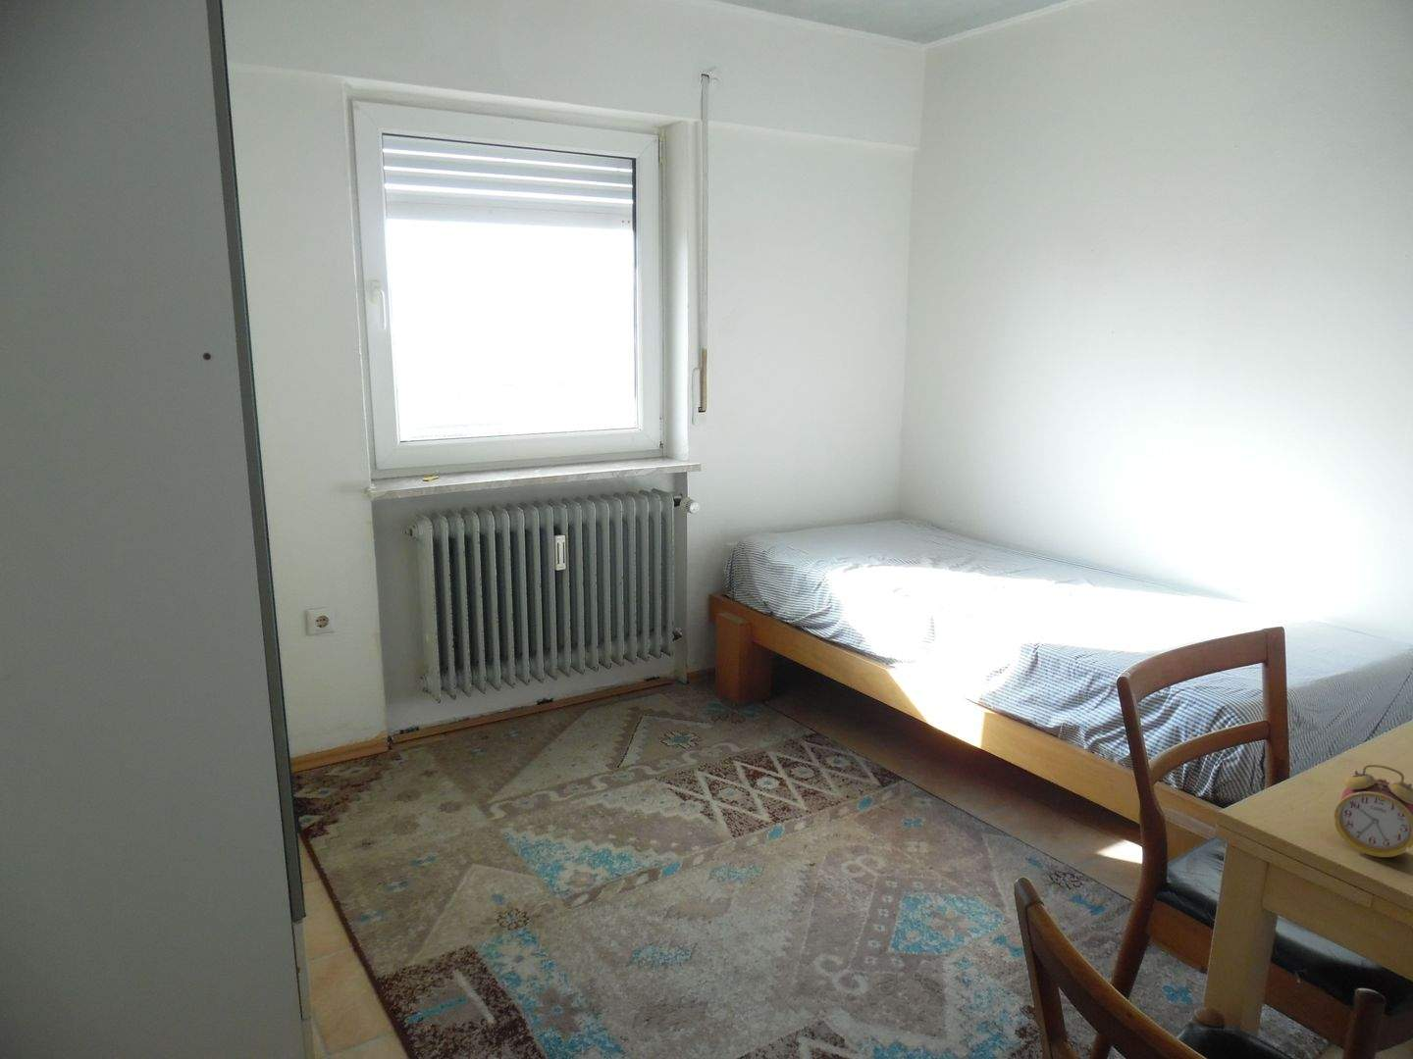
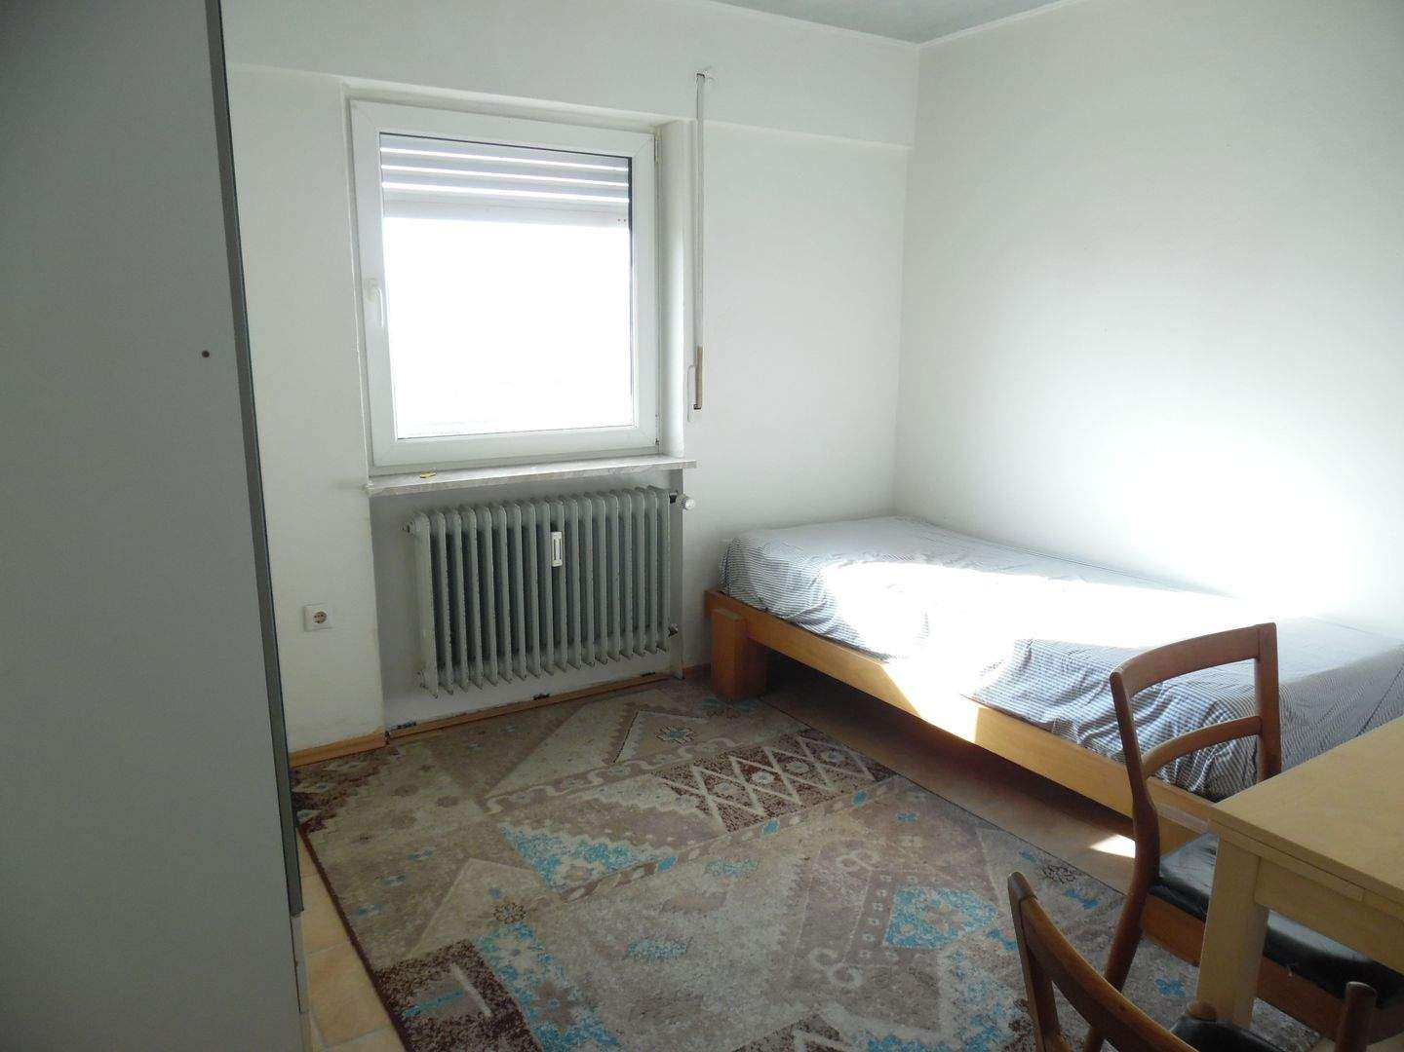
- alarm clock [1333,764,1413,858]
